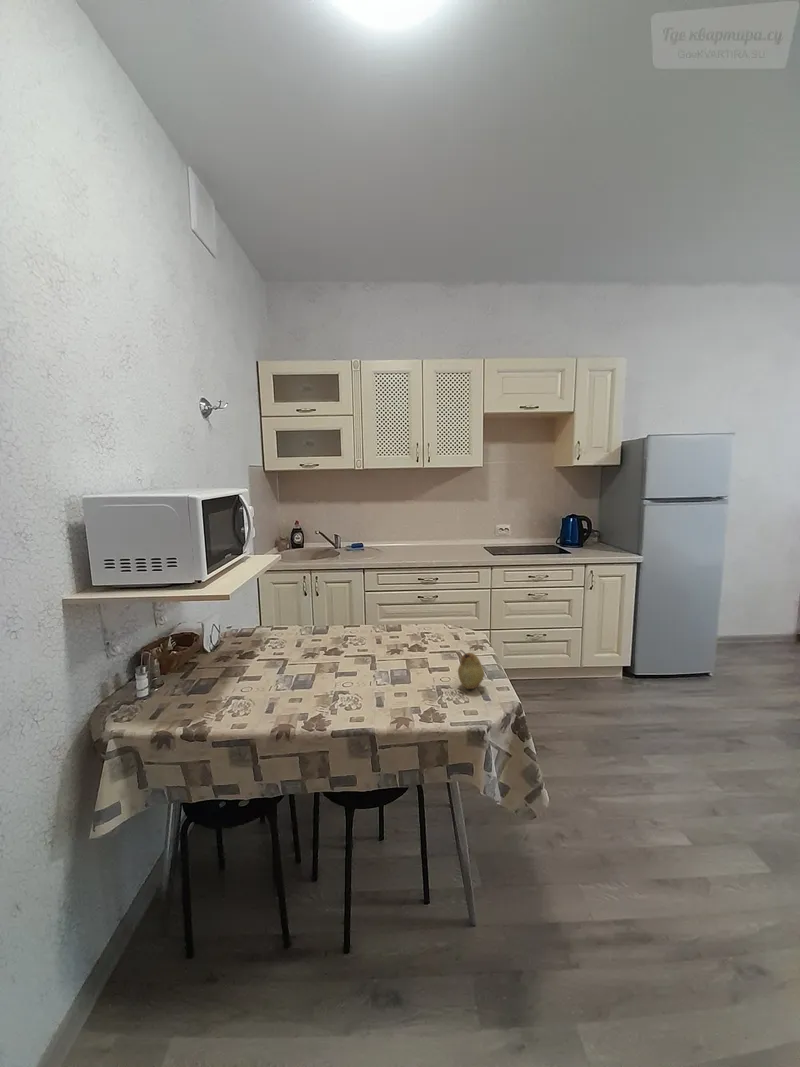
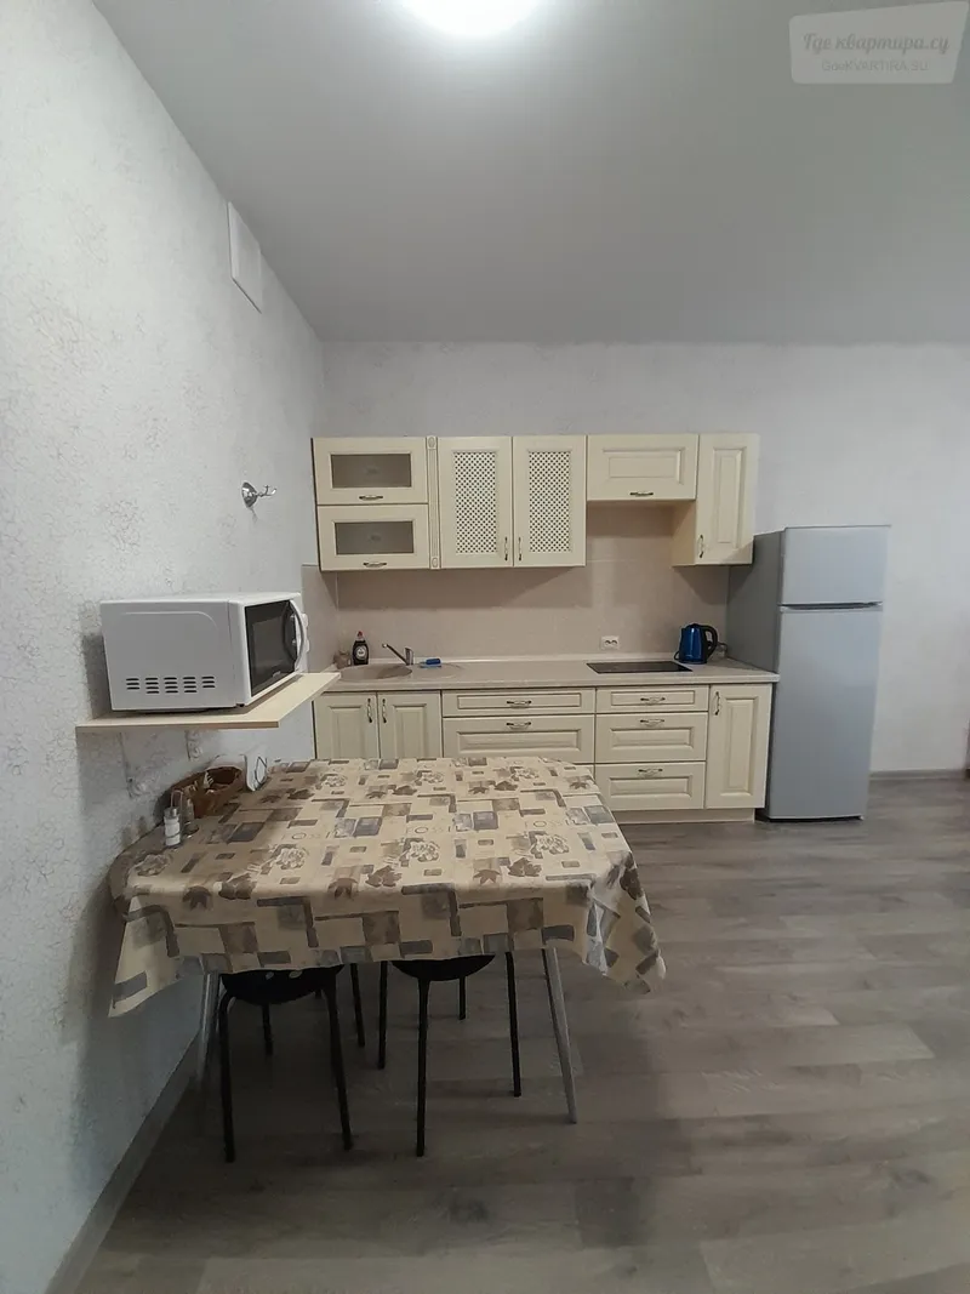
- fruit [457,649,485,690]
